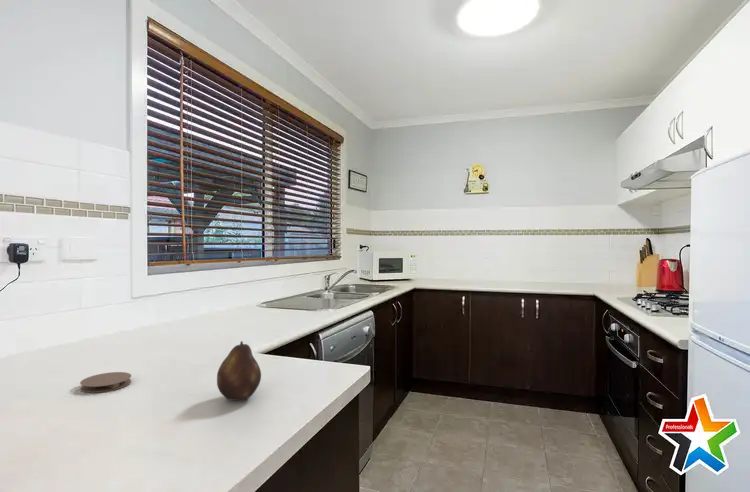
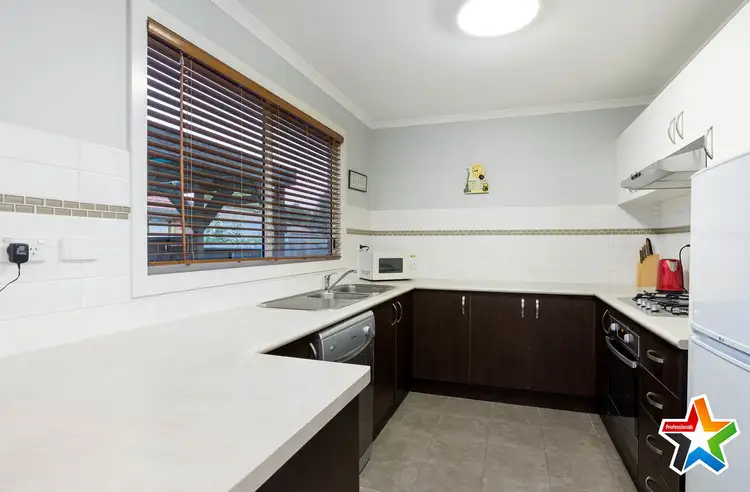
- coaster [79,371,132,394]
- fruit [216,340,262,402]
